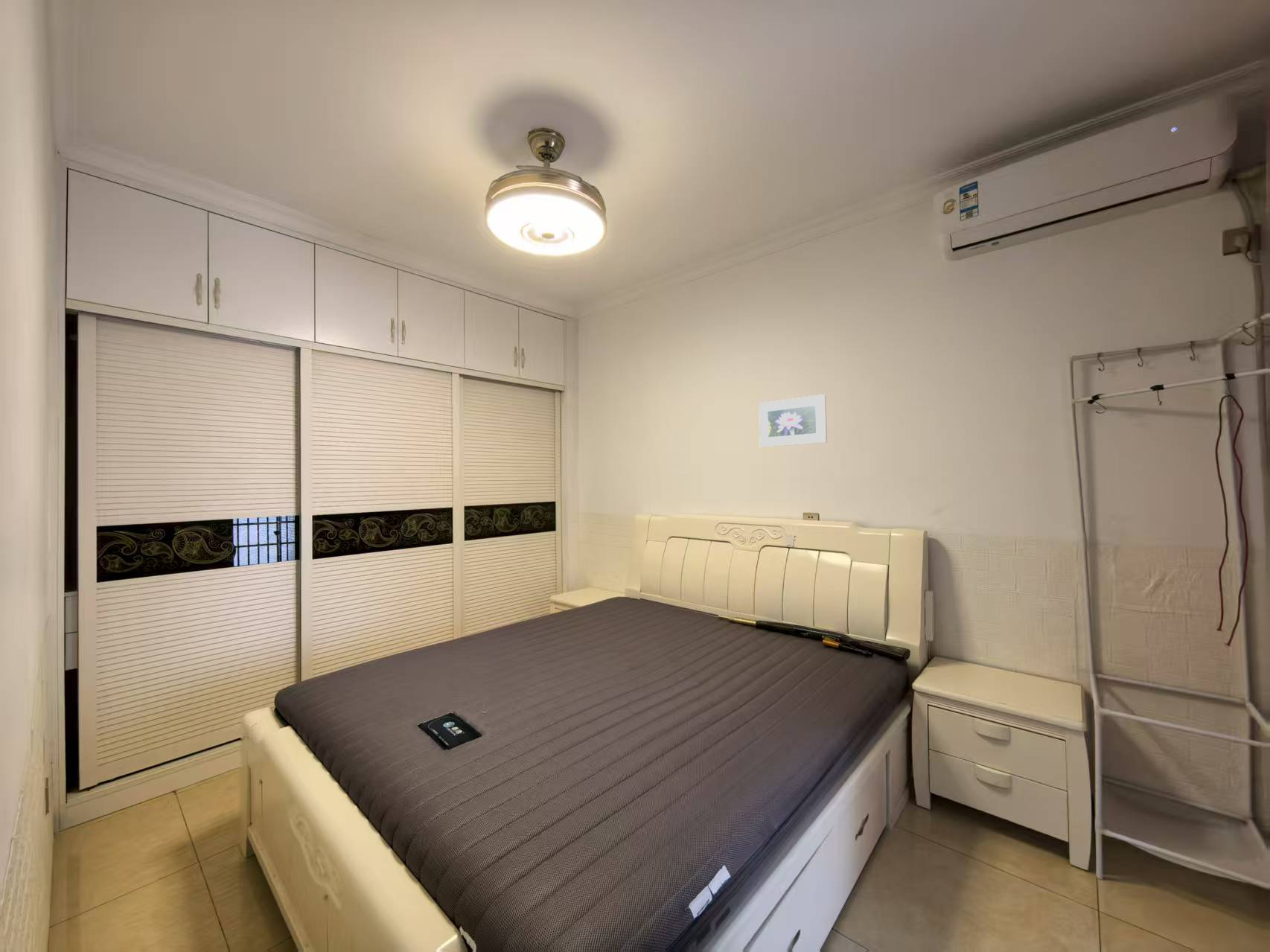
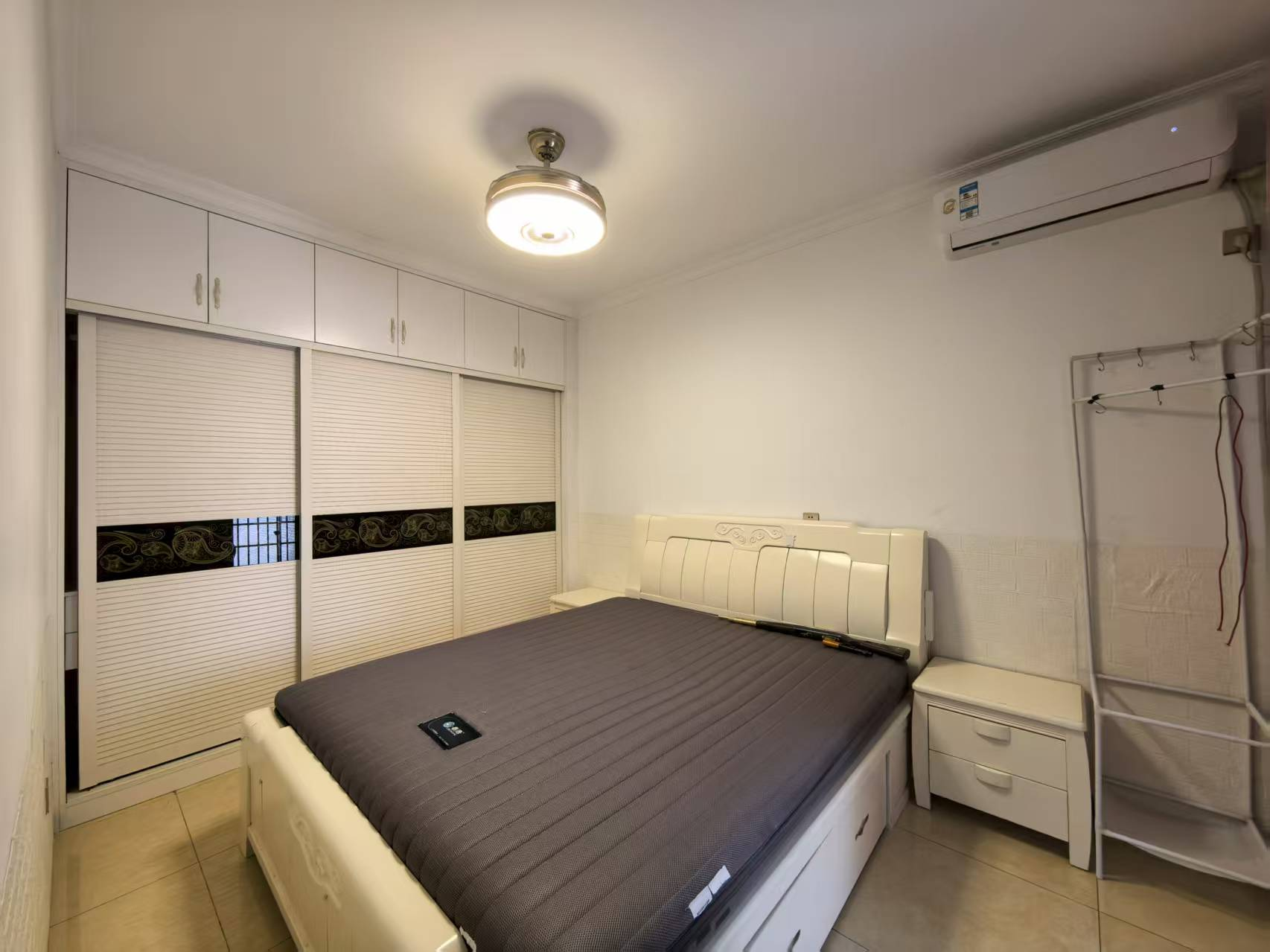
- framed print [758,394,828,448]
